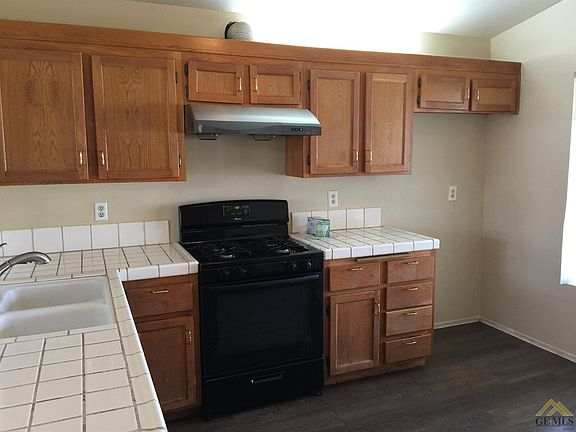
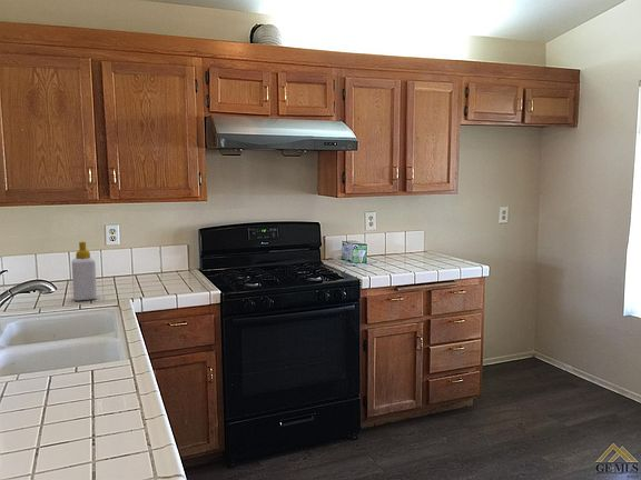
+ soap bottle [71,240,98,301]
